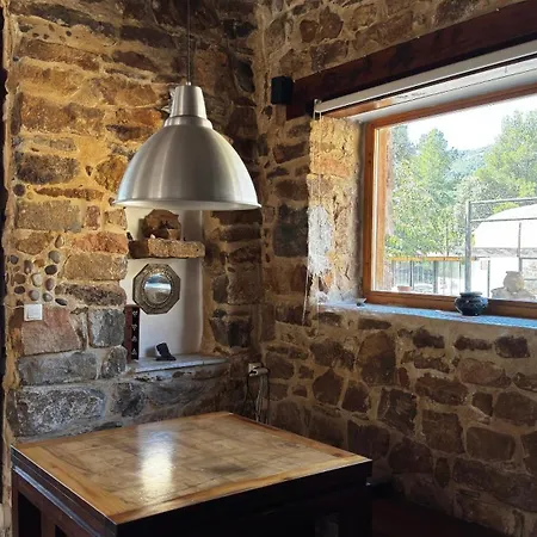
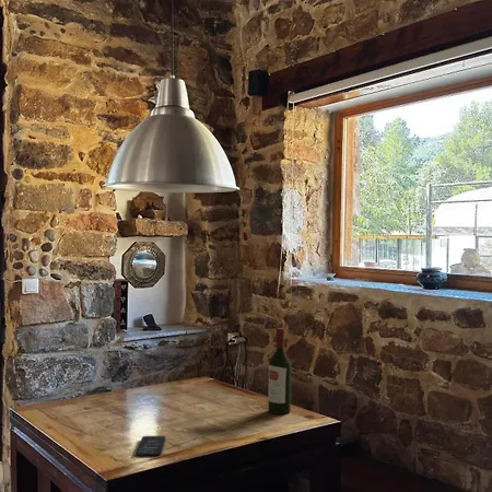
+ smartphone [136,435,166,457]
+ wine bottle [267,327,292,415]
